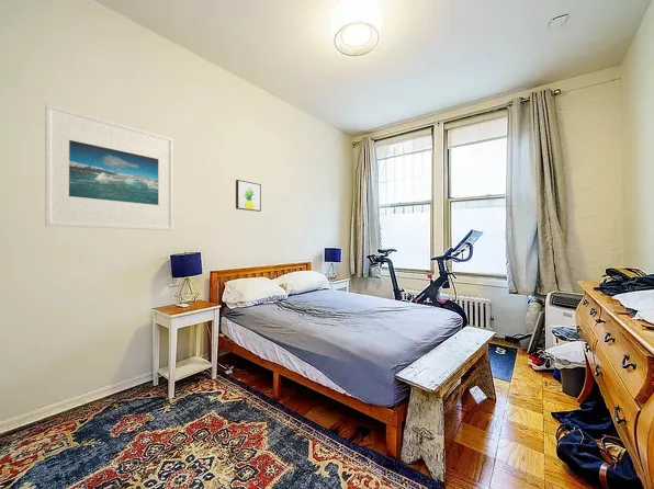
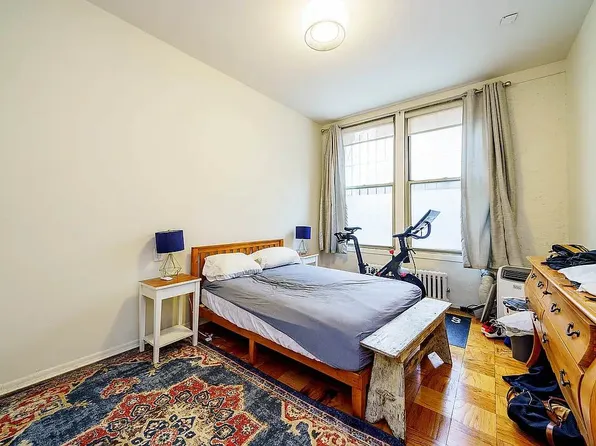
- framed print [44,103,174,231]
- wall art [235,179,262,213]
